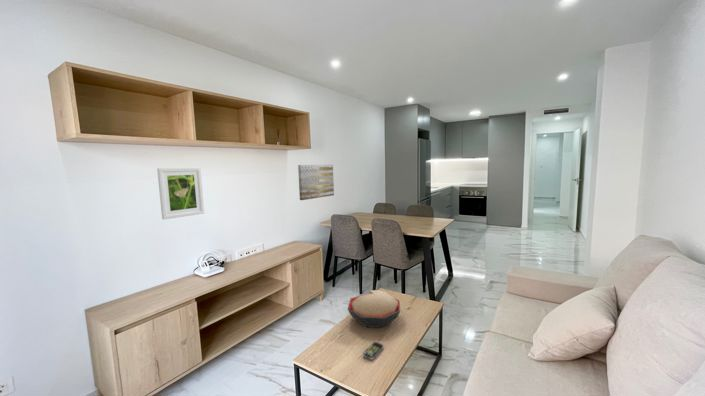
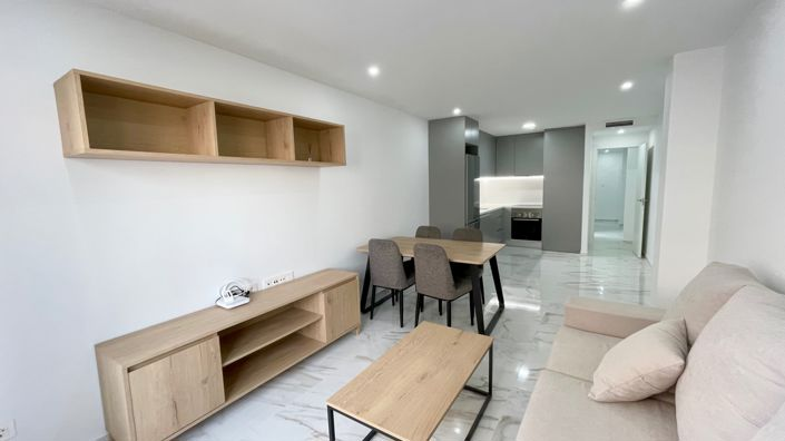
- wall art [297,164,335,201]
- remote control [362,341,384,361]
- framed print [156,167,205,220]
- decorative bowl [347,289,401,329]
